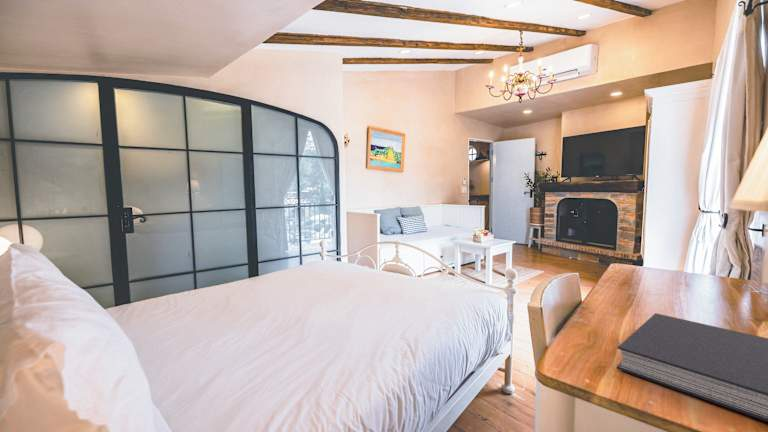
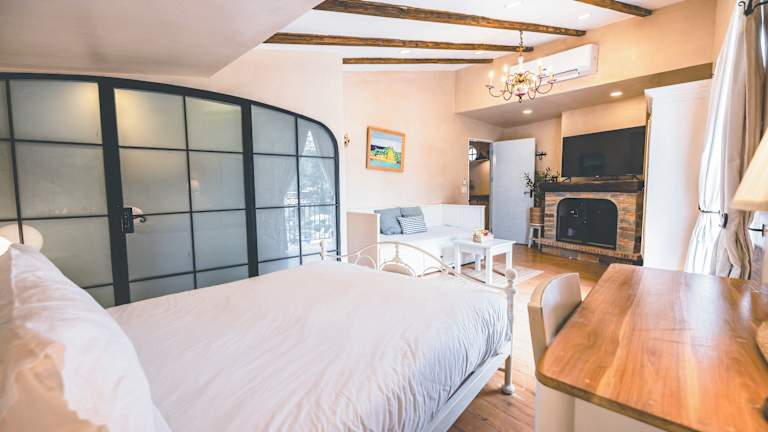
- book [616,312,768,423]
